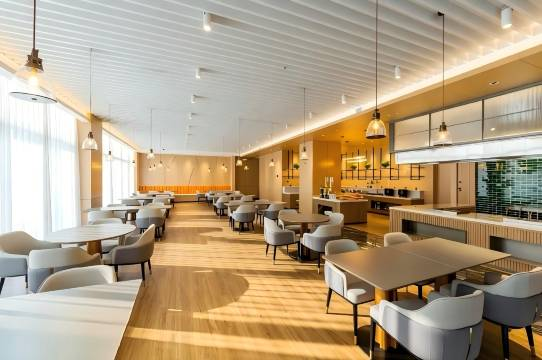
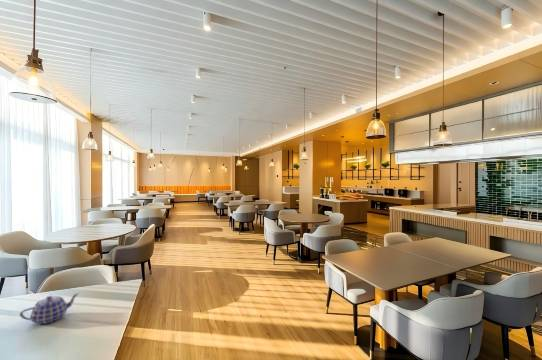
+ teapot [19,292,80,325]
